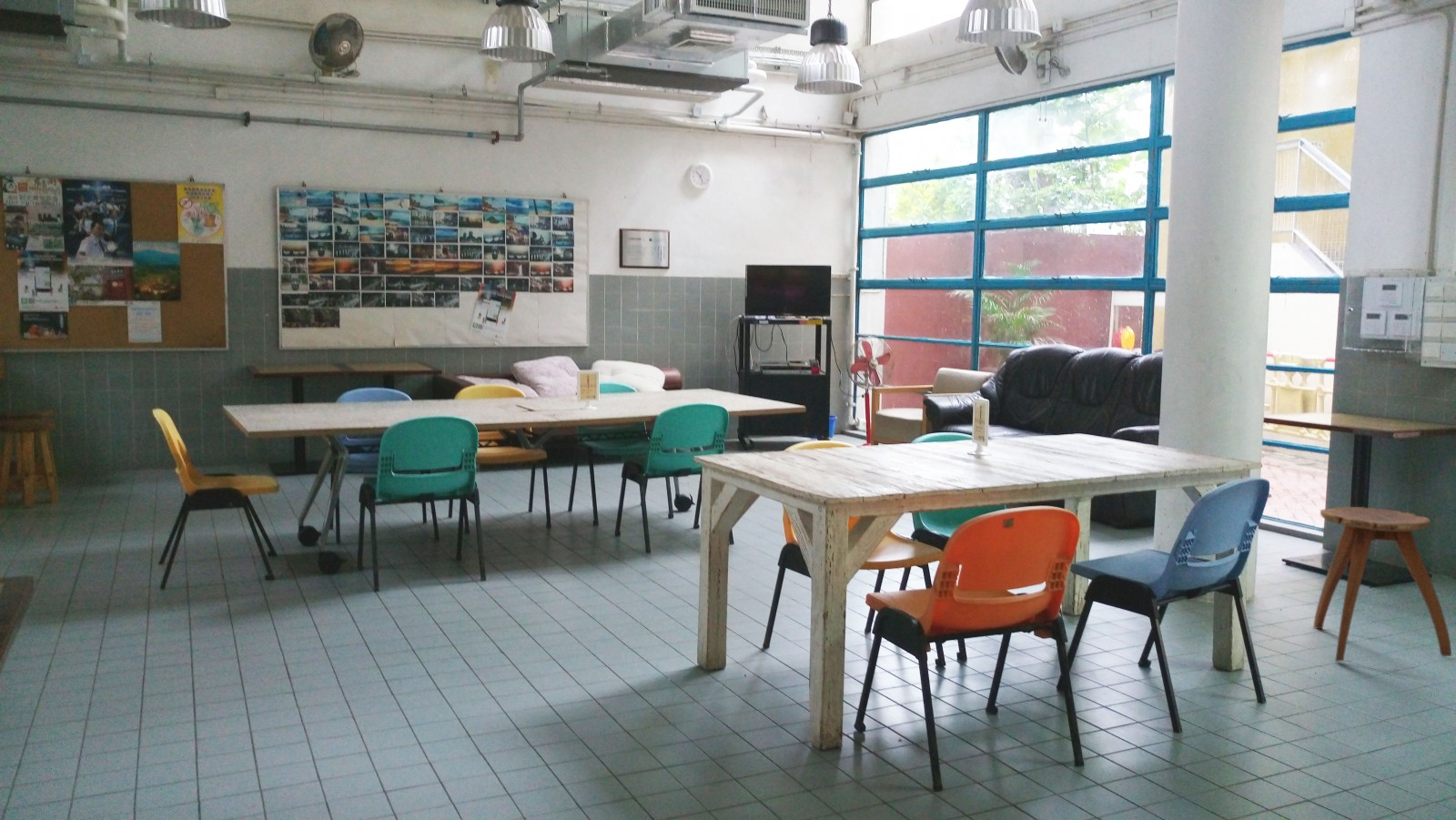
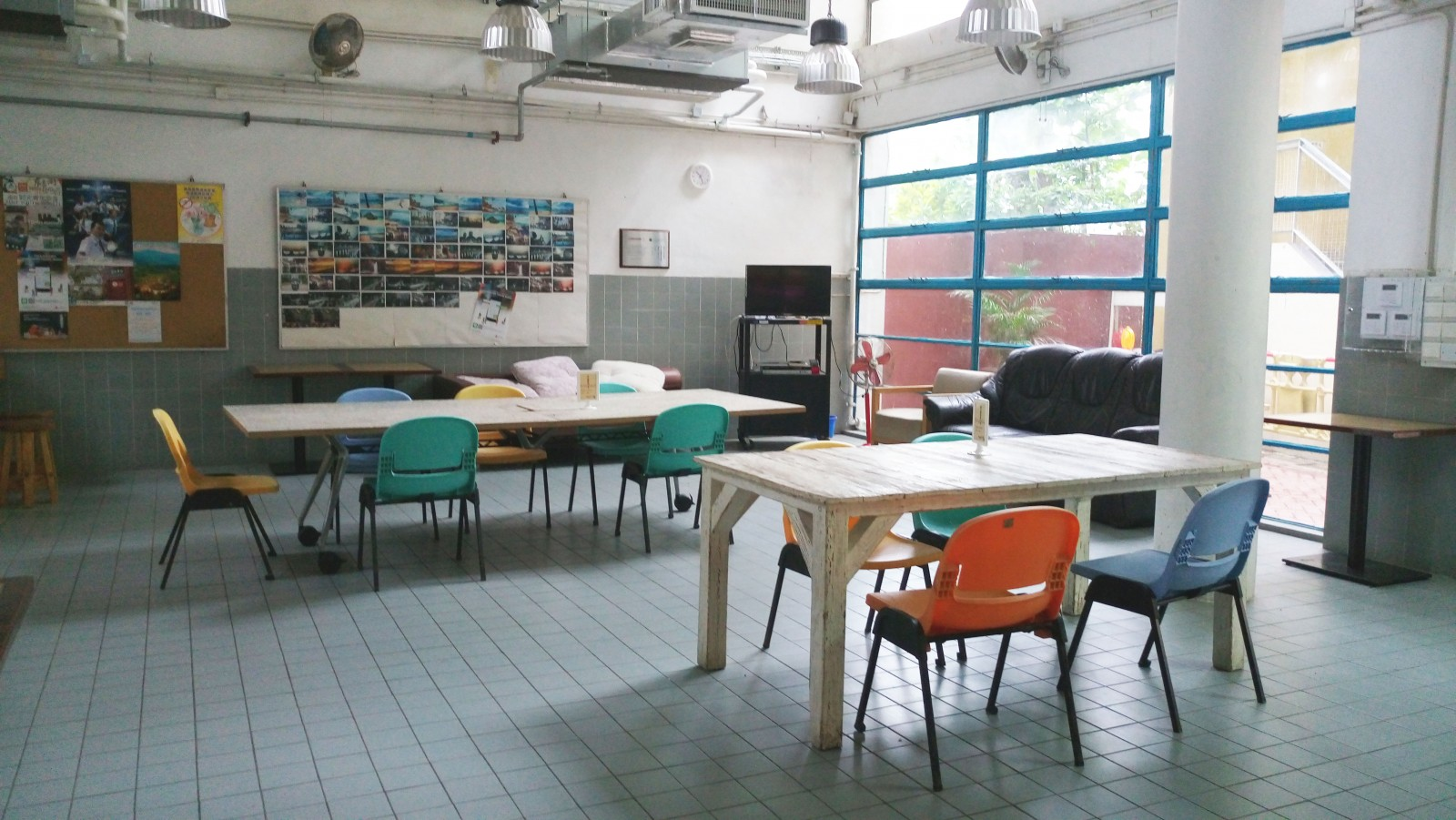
- stool [1312,506,1452,663]
